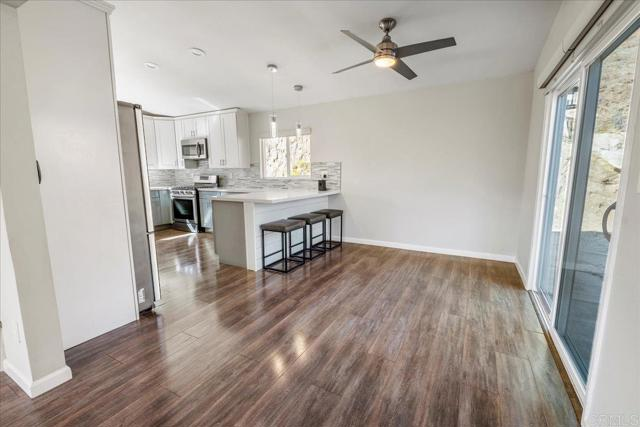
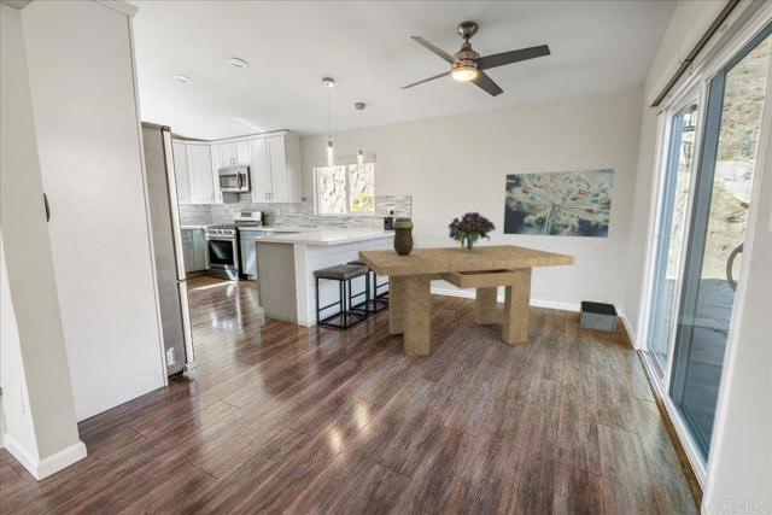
+ bouquet [446,210,497,251]
+ storage bin [579,299,619,333]
+ decorative urn [392,216,415,256]
+ dining table [357,244,575,357]
+ wall art [502,168,615,239]
